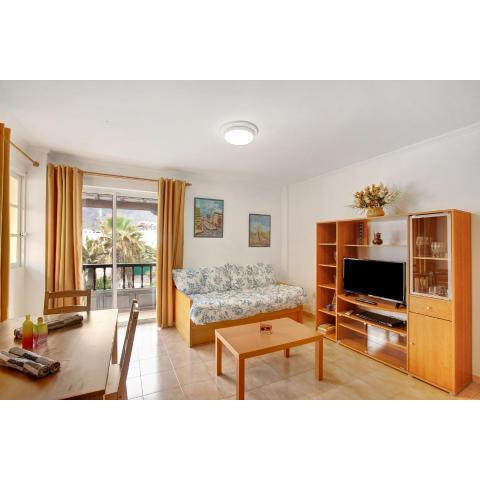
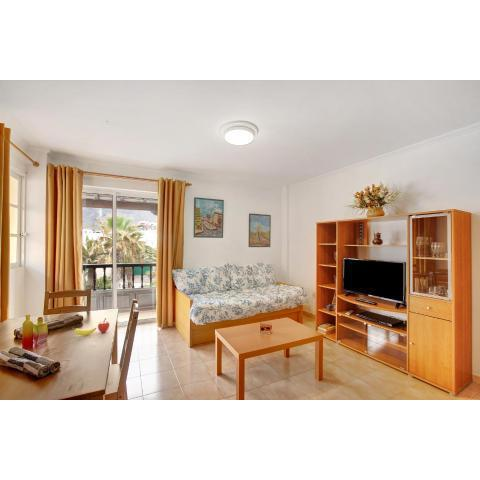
+ fruit [71,317,110,336]
